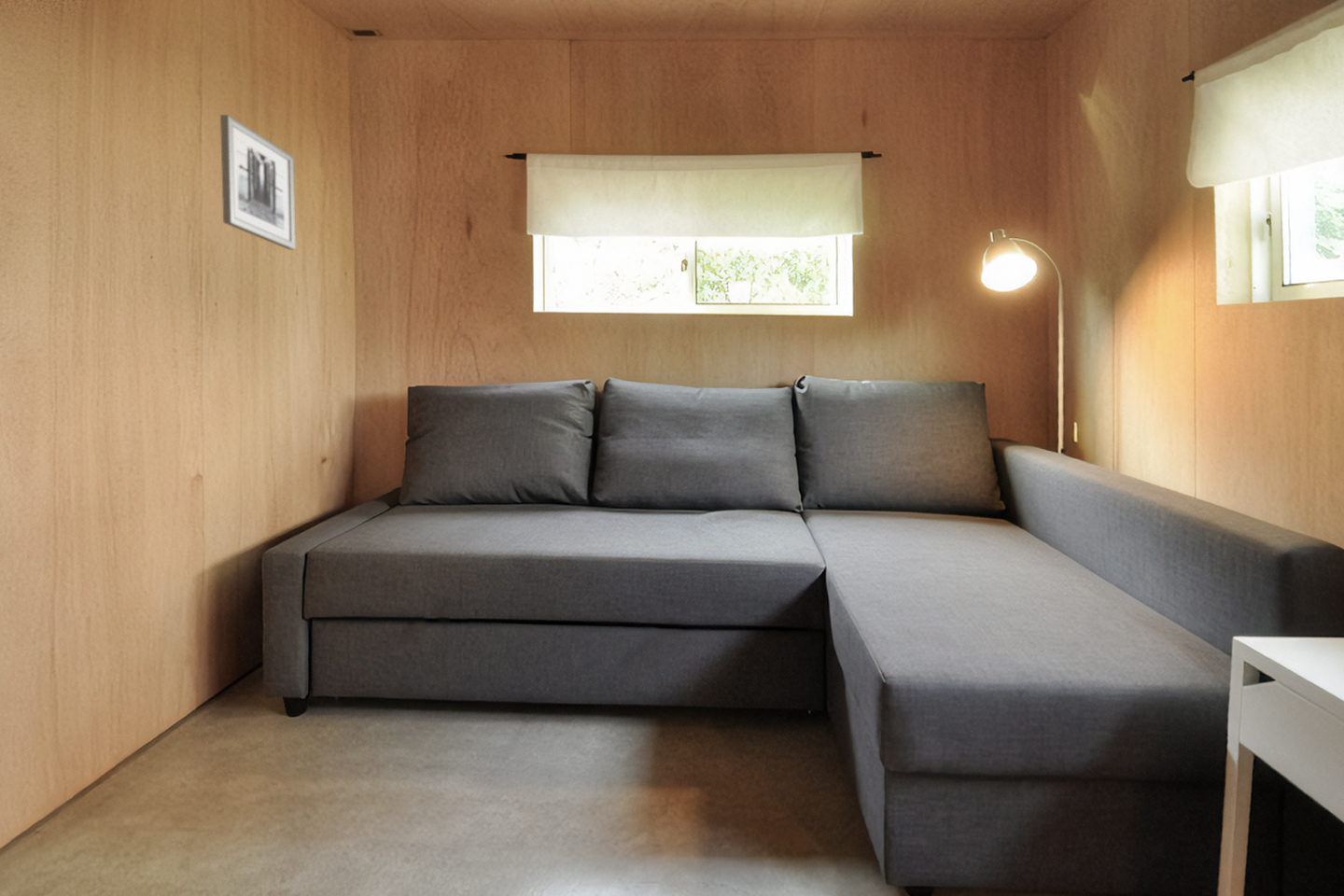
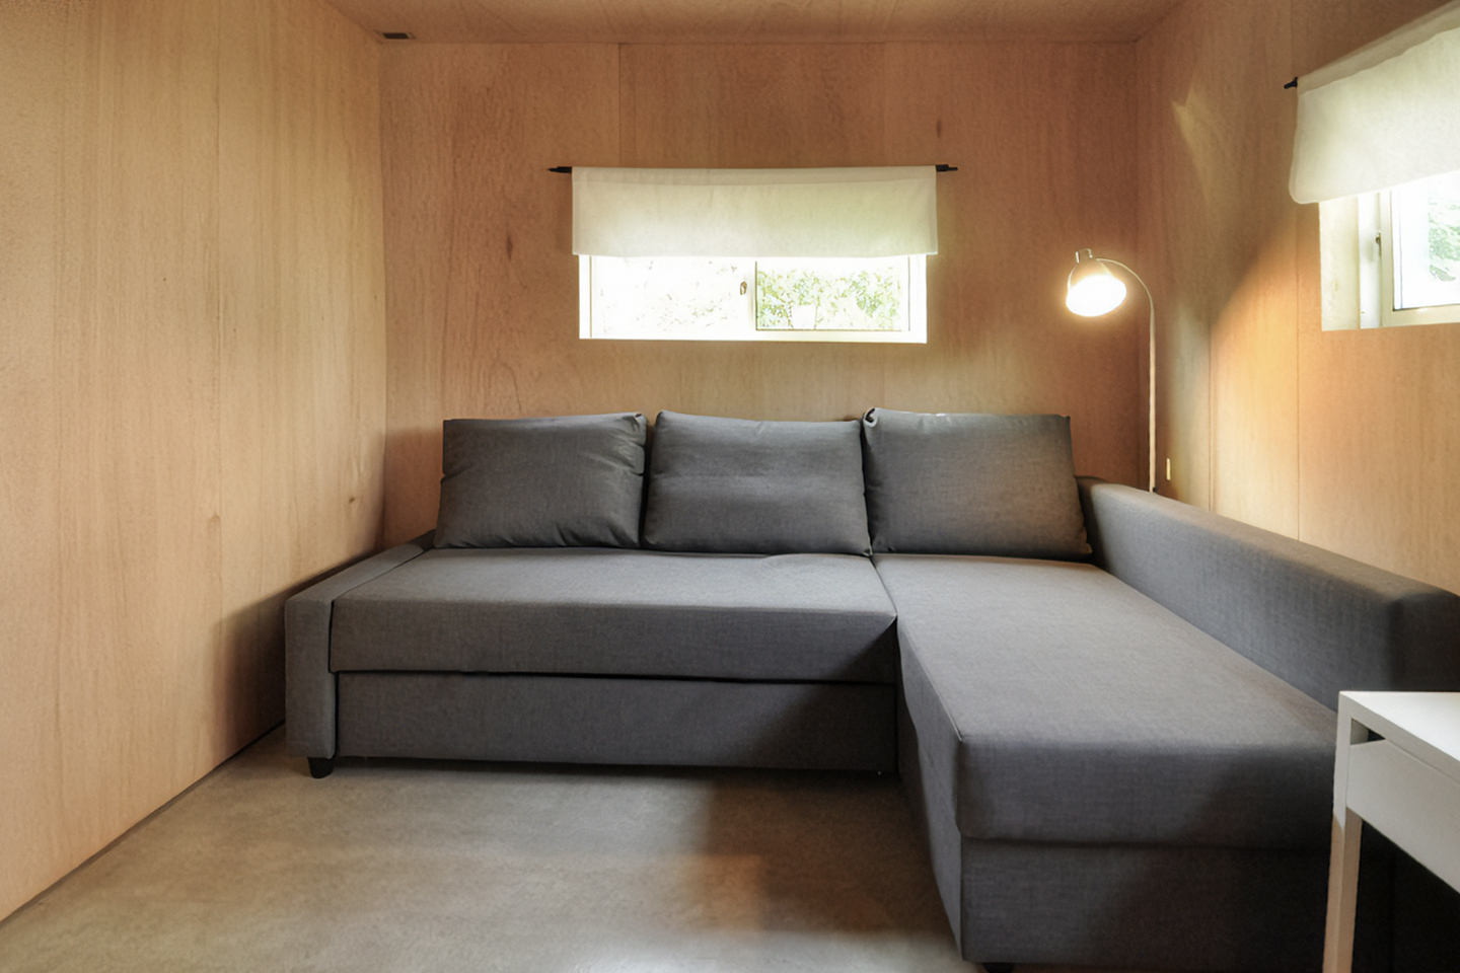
- wall art [219,114,297,250]
